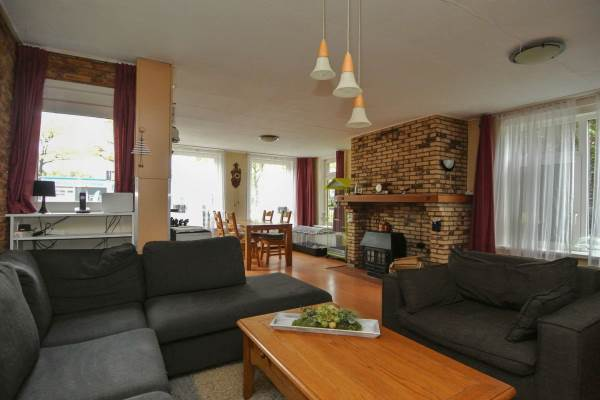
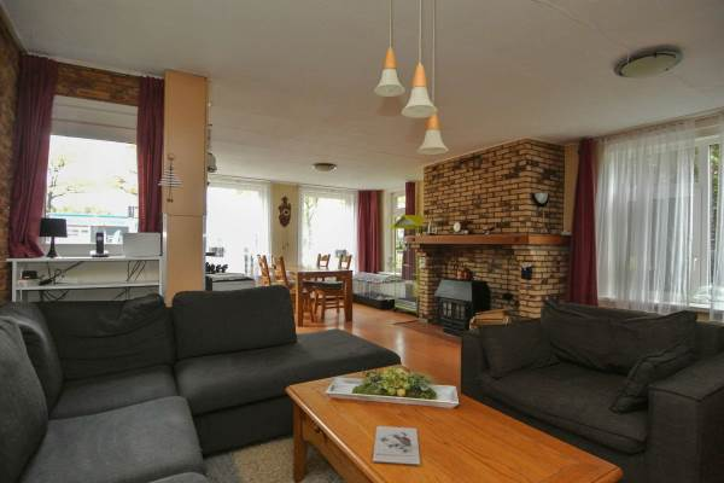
+ architectural model [372,425,421,466]
